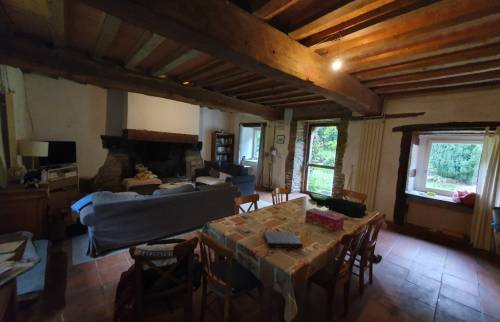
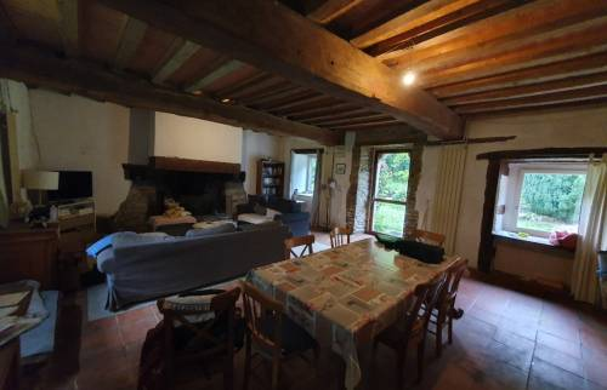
- book [262,230,304,249]
- tissue box [304,207,345,233]
